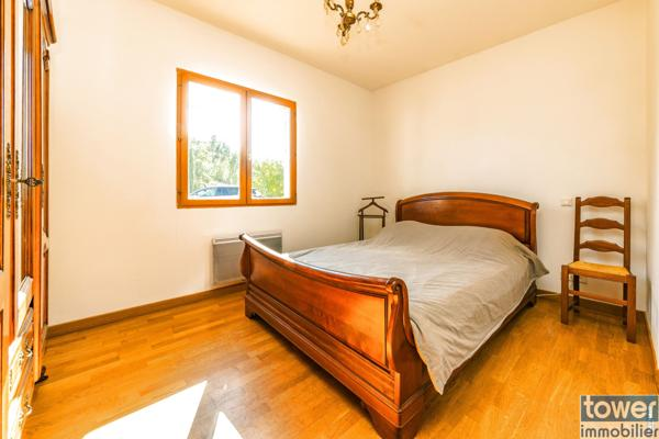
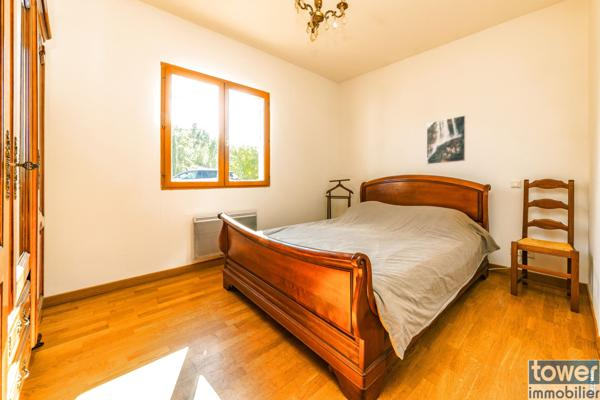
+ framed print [426,114,467,165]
